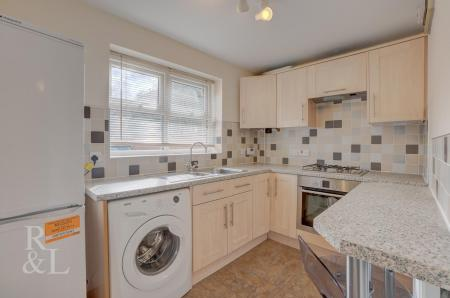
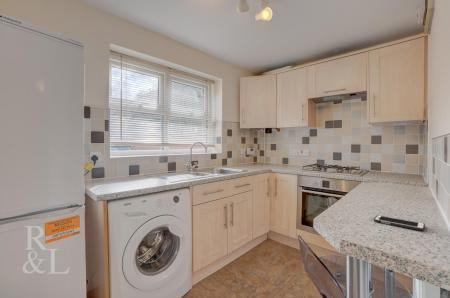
+ cell phone [373,214,426,232]
